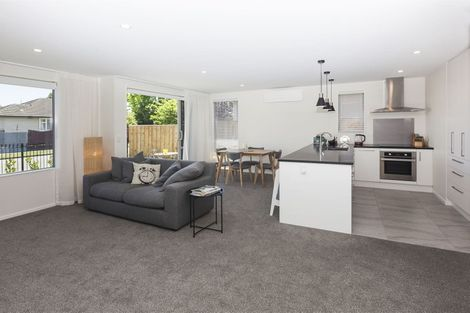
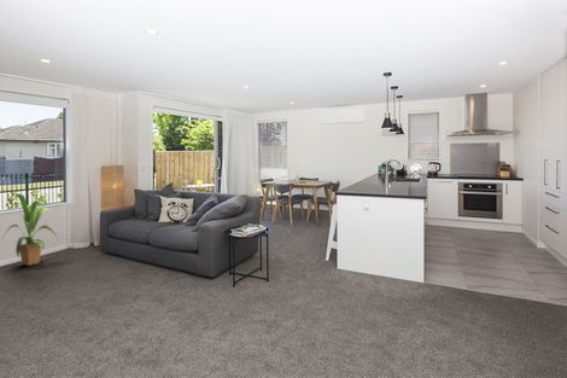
+ house plant [1,192,63,267]
